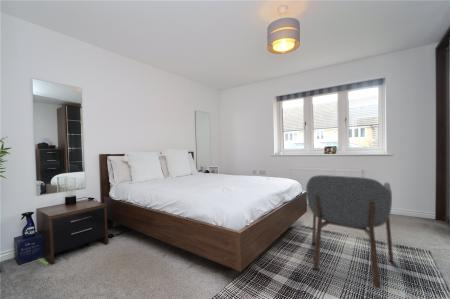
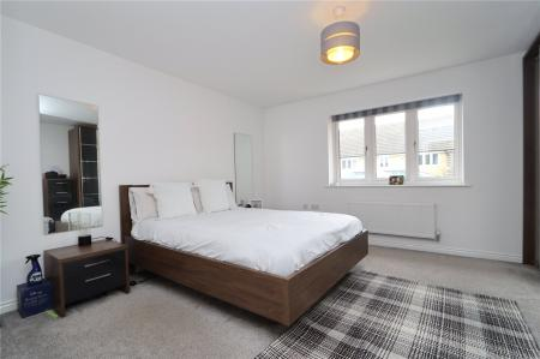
- armchair [305,174,394,289]
